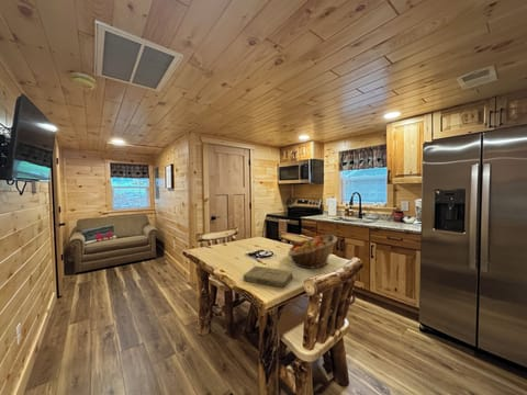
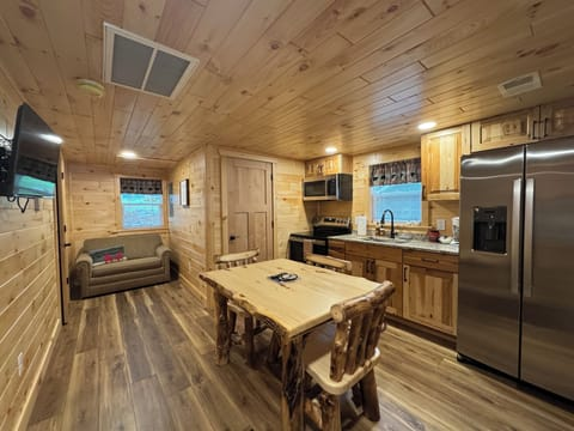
- fruit basket [287,234,339,270]
- book [243,264,294,289]
